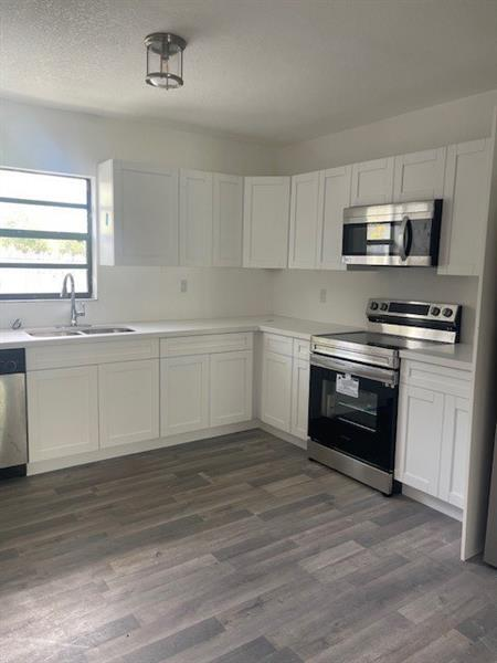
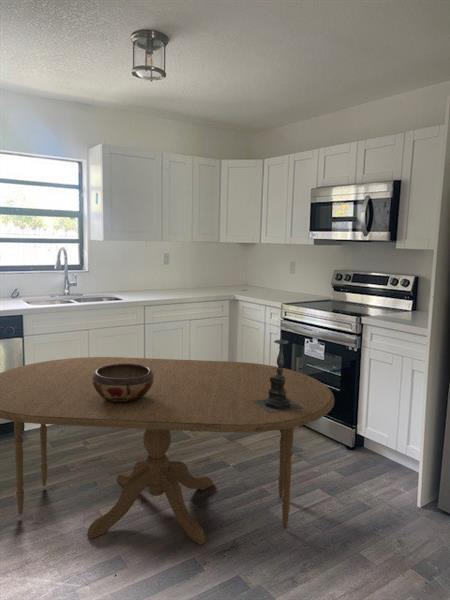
+ dining table [0,356,335,546]
+ candle holder [254,333,304,413]
+ decorative bowl [92,364,154,403]
